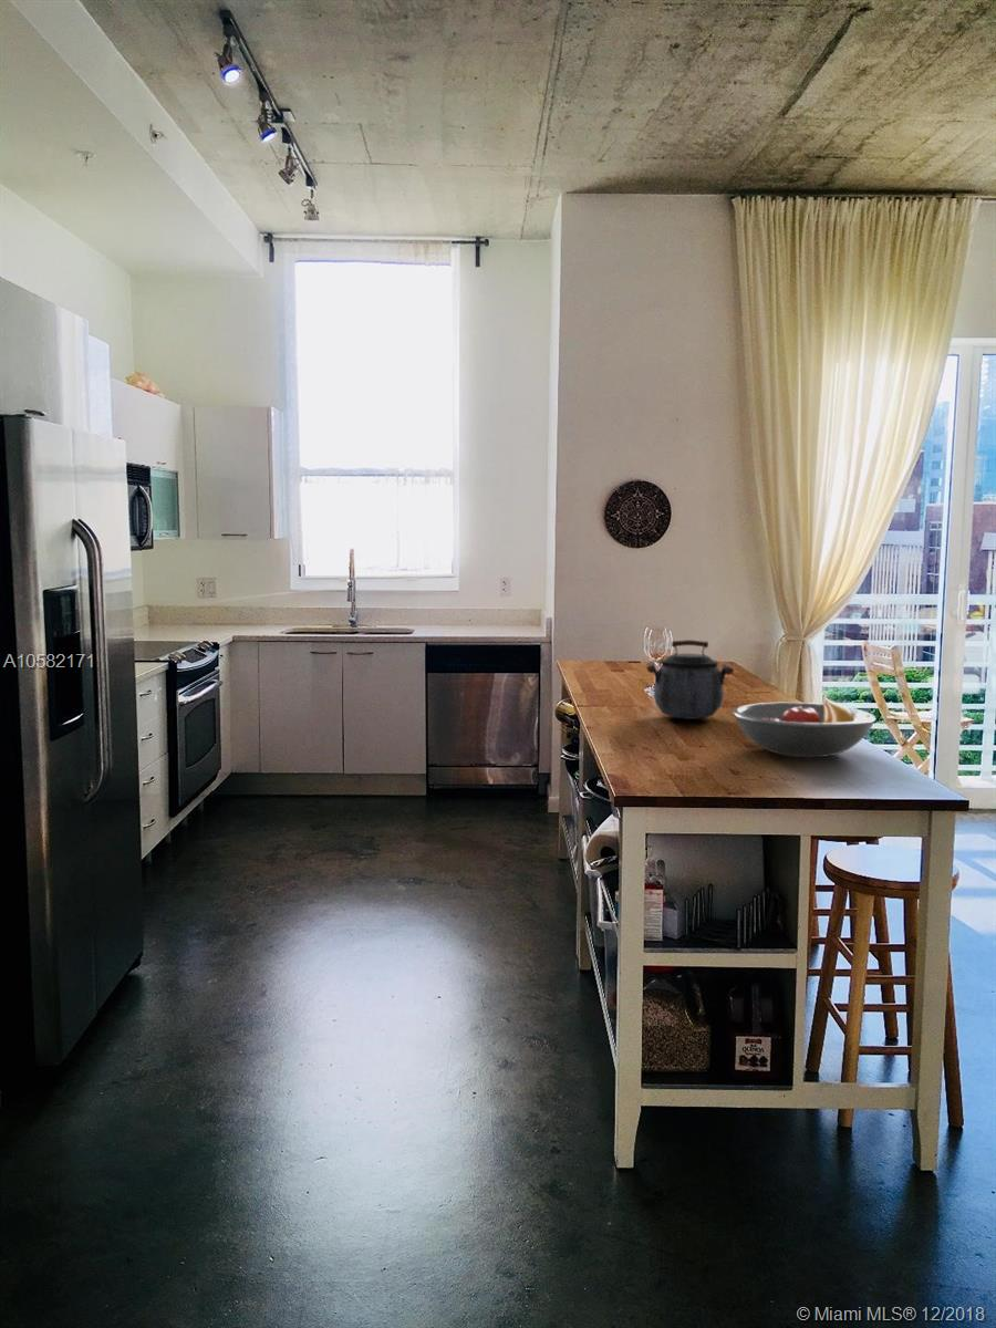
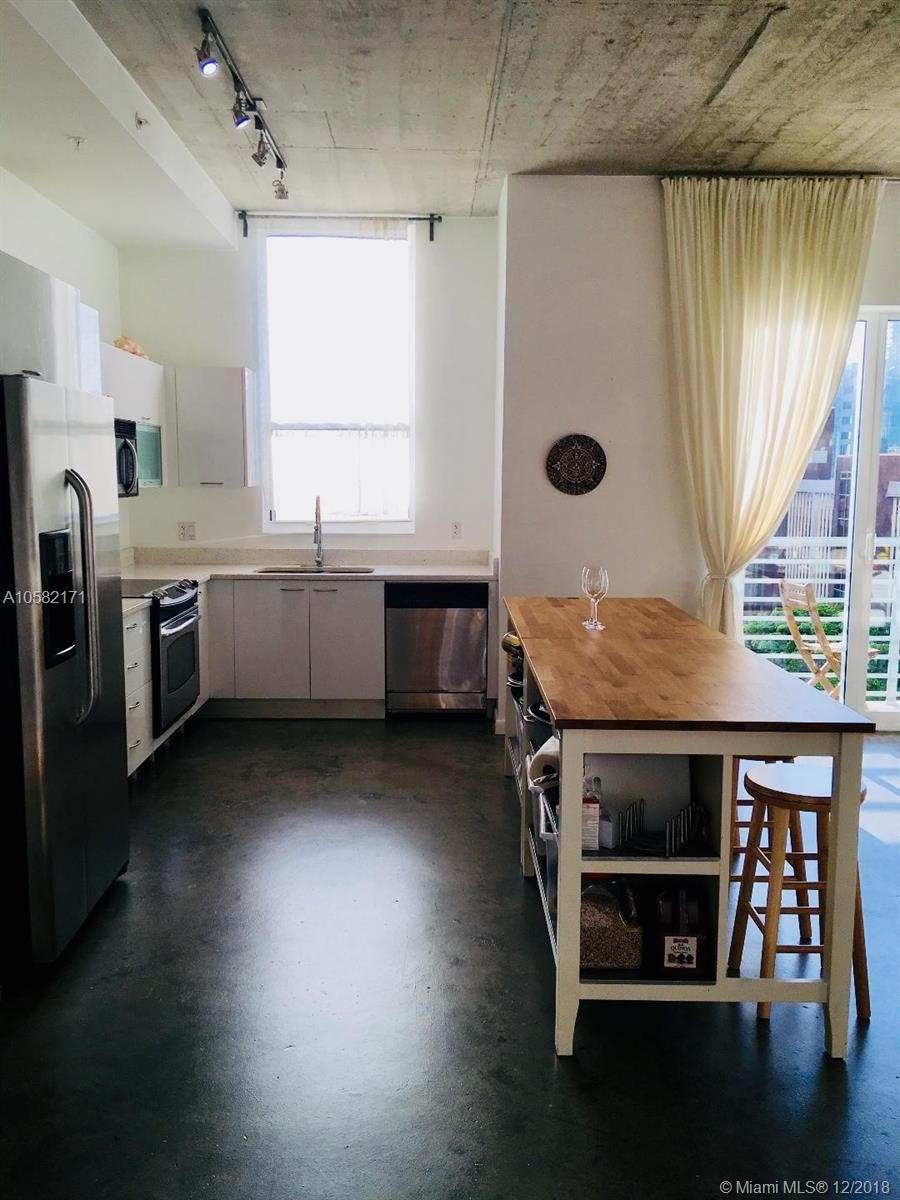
- kettle [645,639,735,720]
- fruit bowl [733,696,878,758]
